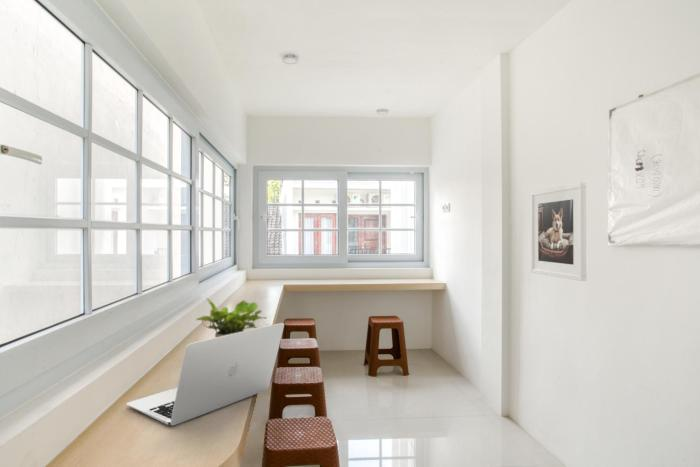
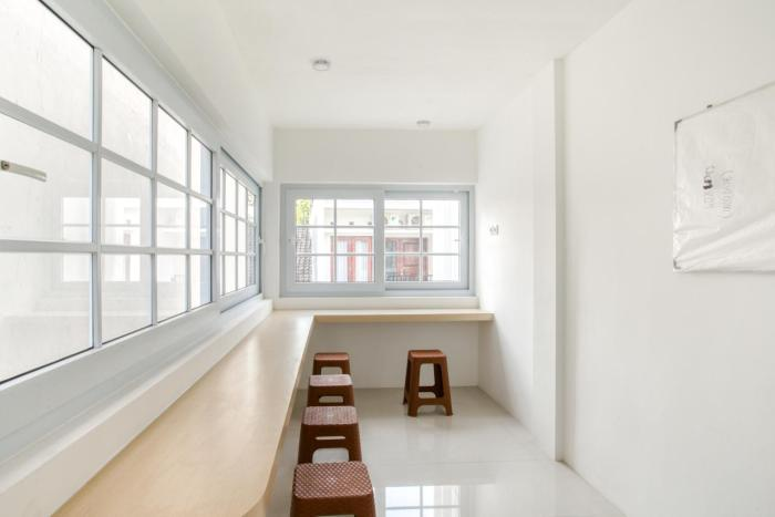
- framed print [530,182,587,282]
- potted plant [195,297,267,338]
- laptop [126,322,285,427]
